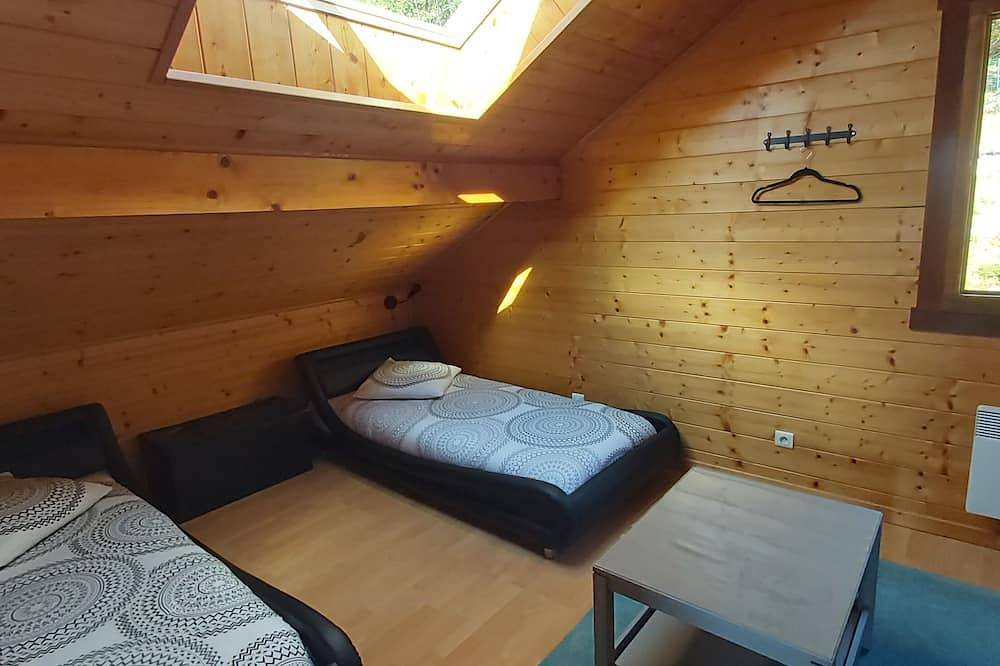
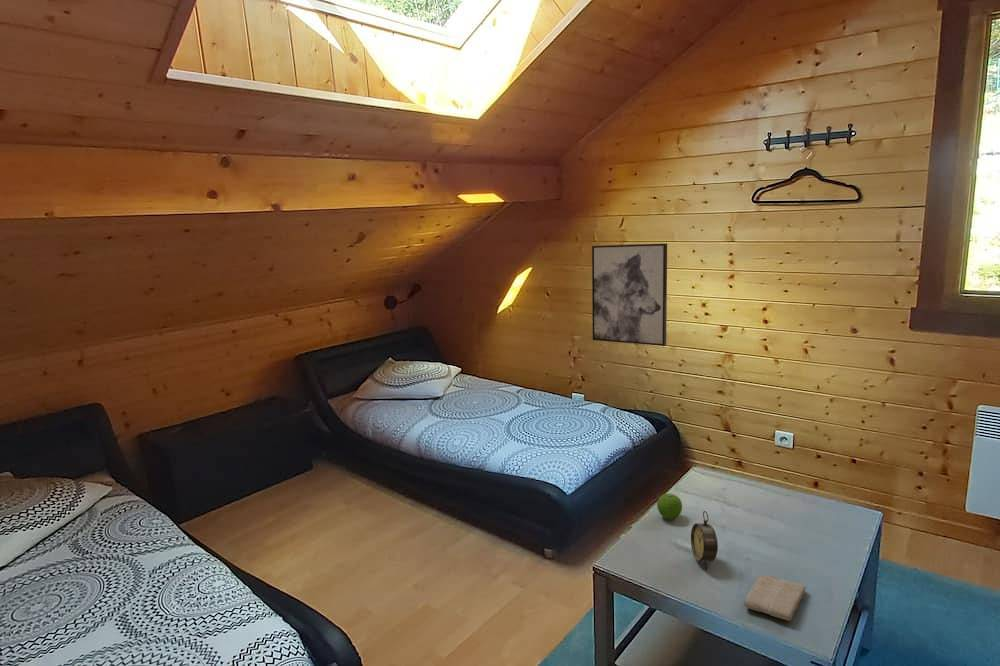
+ fruit [656,493,683,521]
+ washcloth [743,573,807,621]
+ wall art [591,242,668,347]
+ alarm clock [690,510,719,571]
